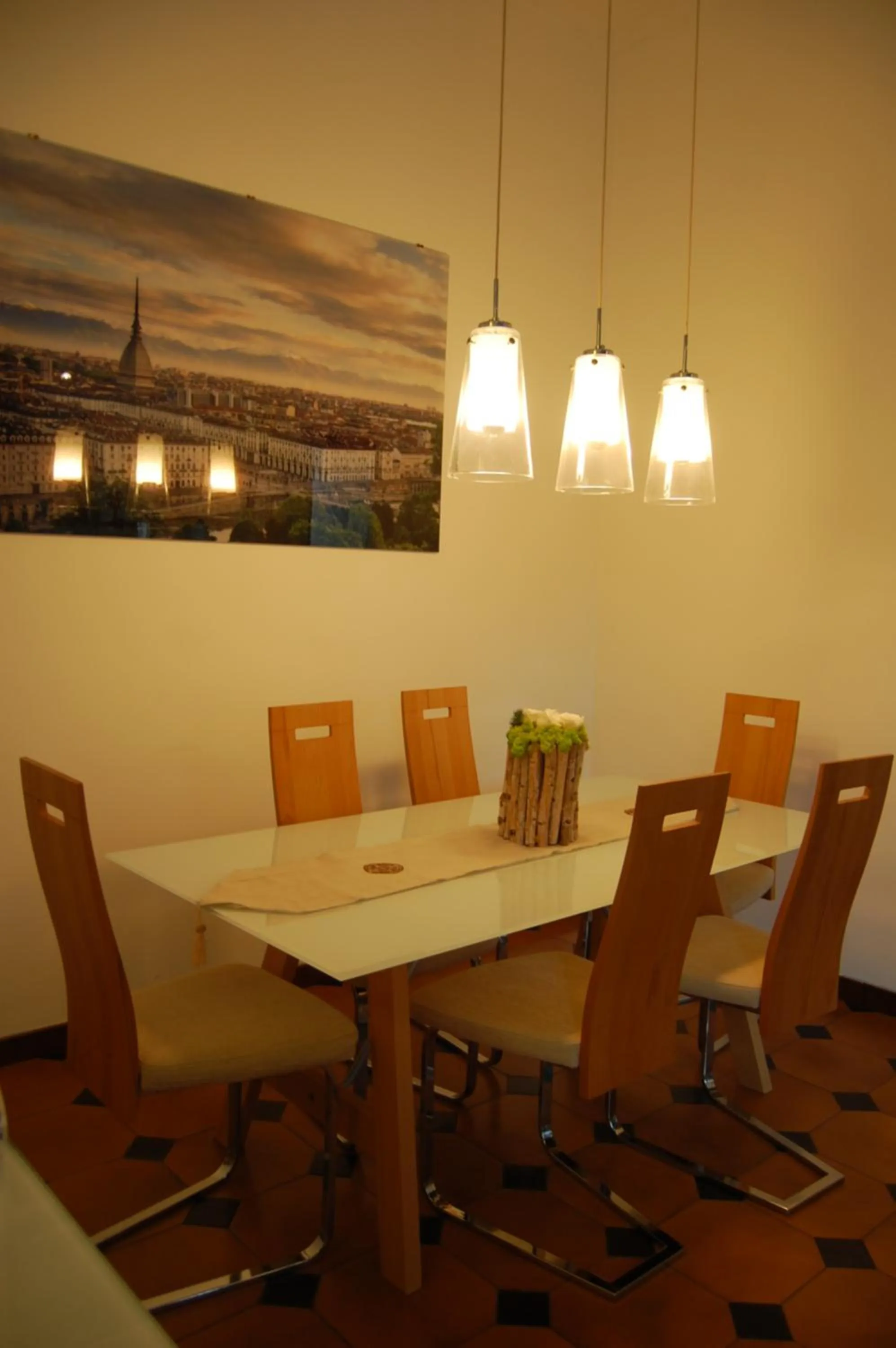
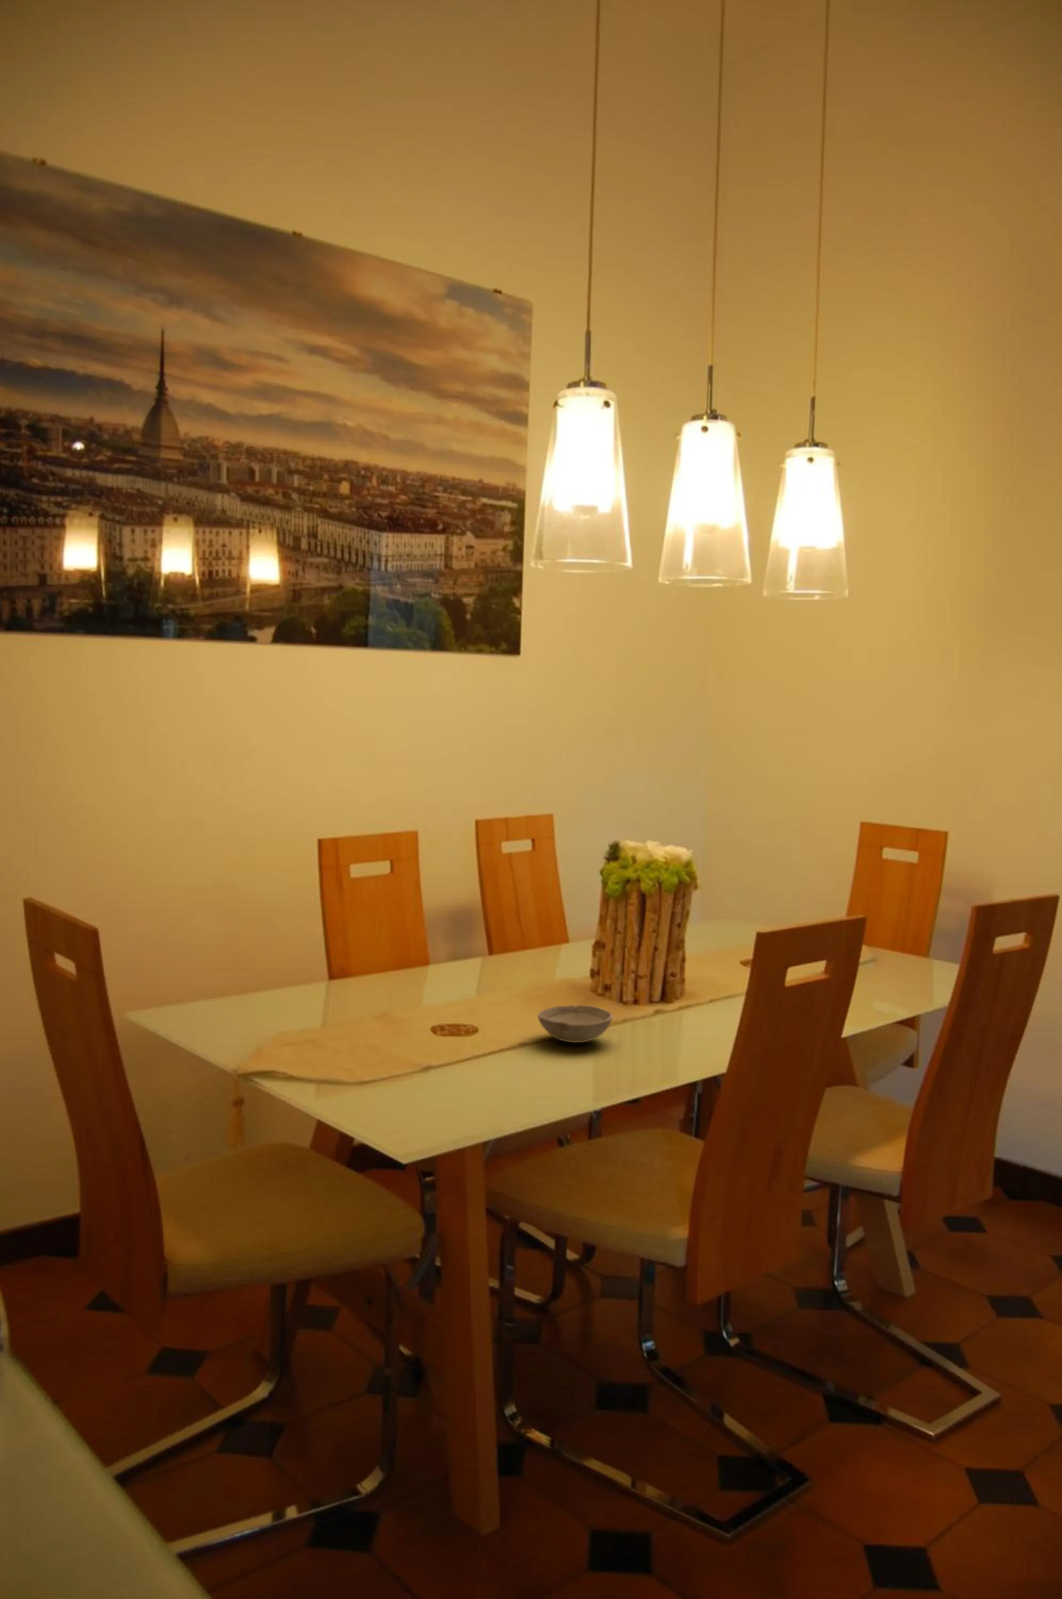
+ bowl [537,1005,613,1043]
